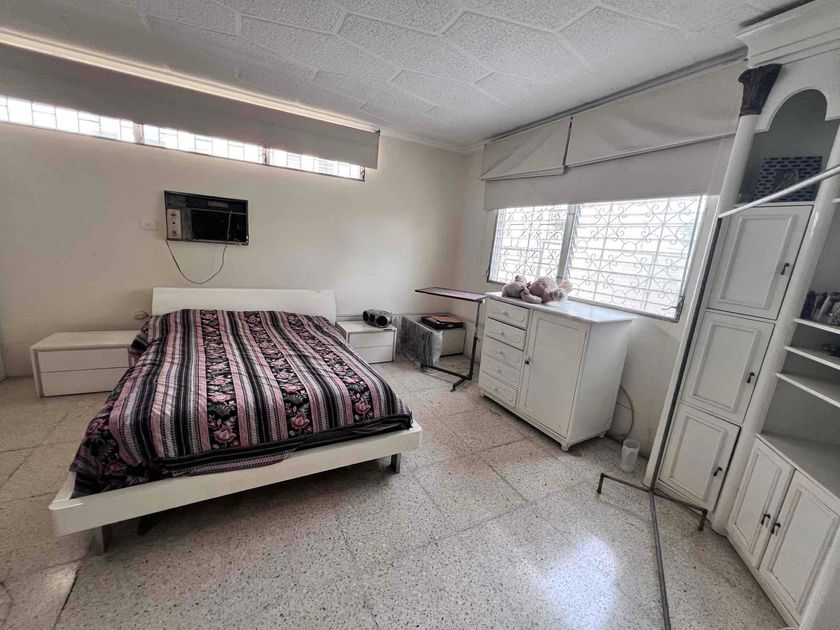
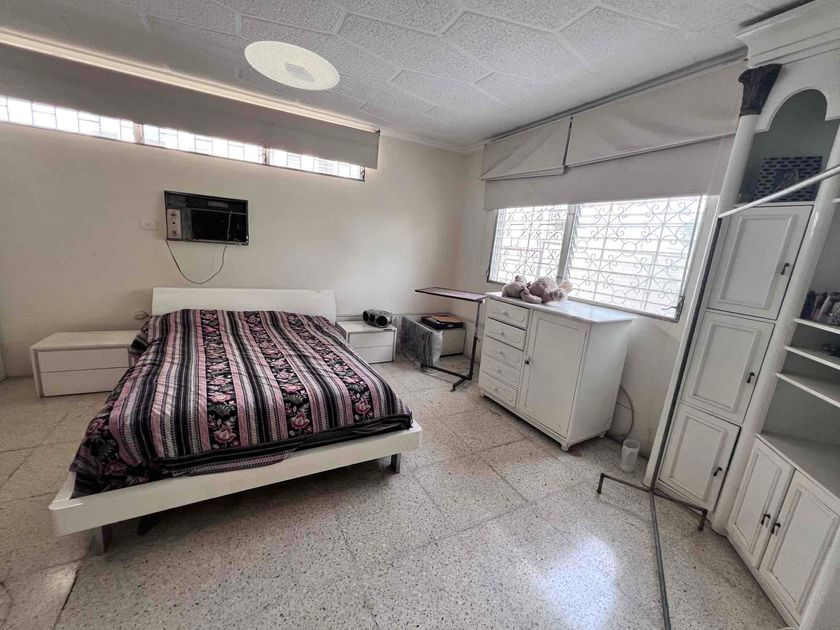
+ ceiling light [244,40,340,91]
